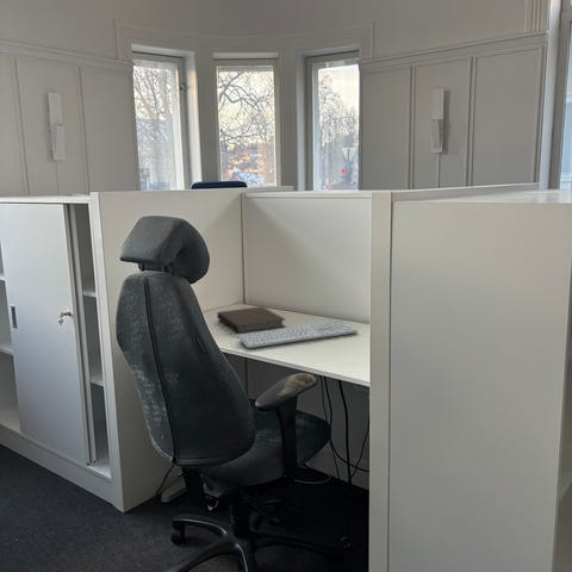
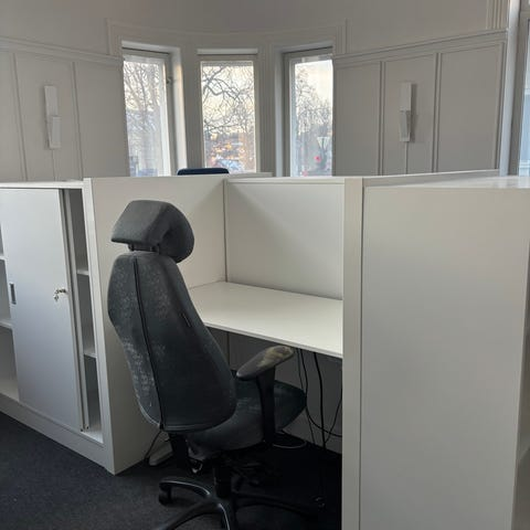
- notebook [216,305,286,335]
- keyboard [236,319,359,349]
